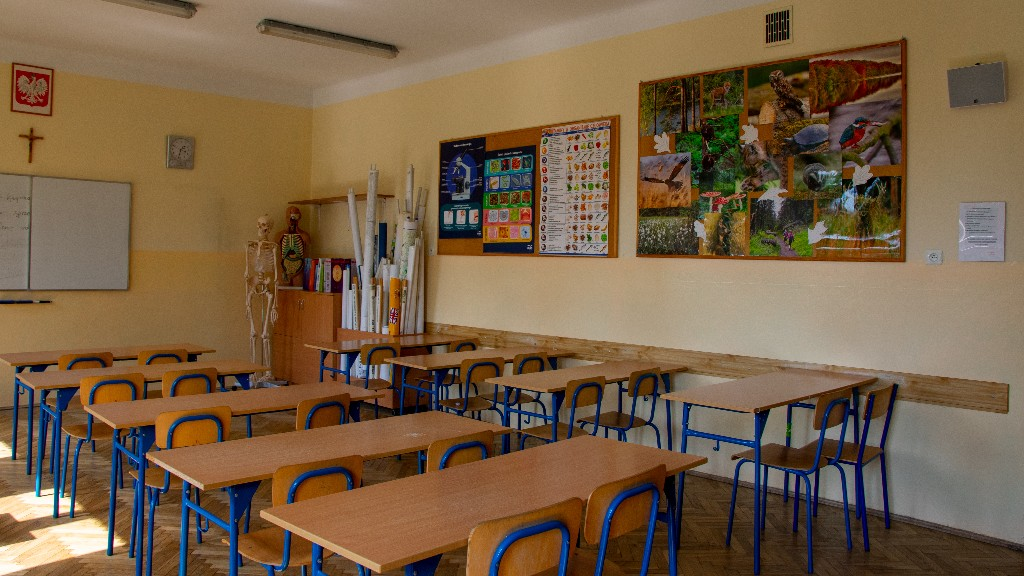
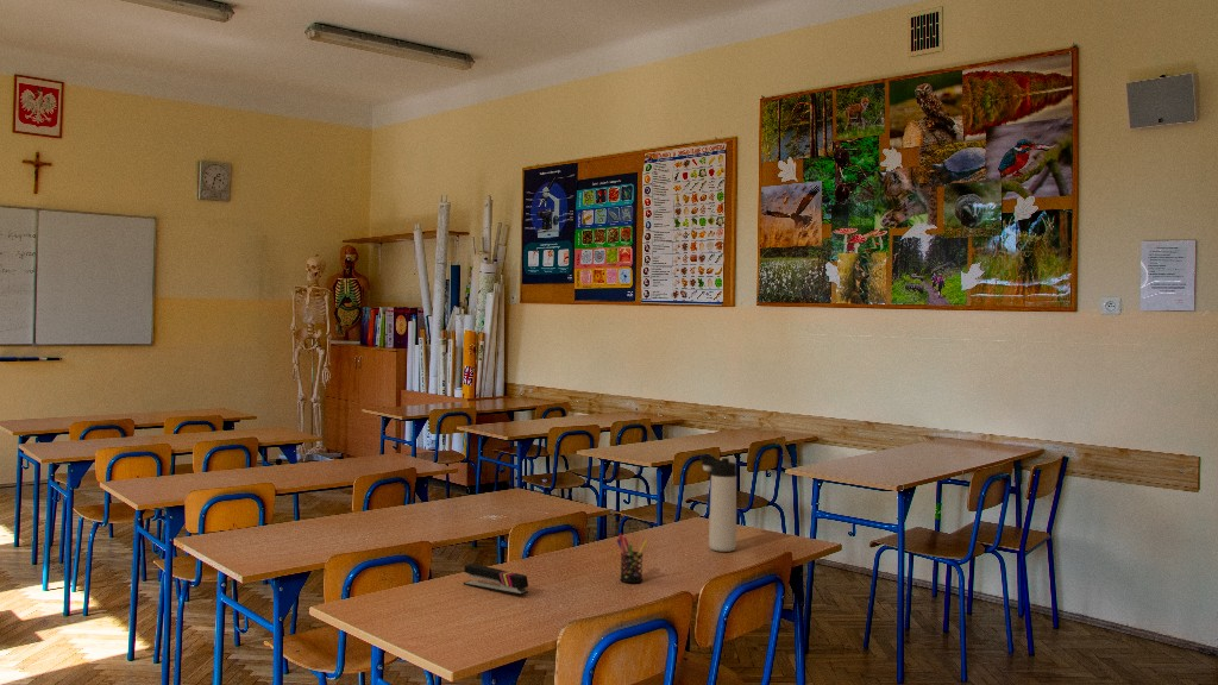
+ thermos bottle [698,455,737,553]
+ stapler [463,563,529,597]
+ pen holder [615,533,648,584]
